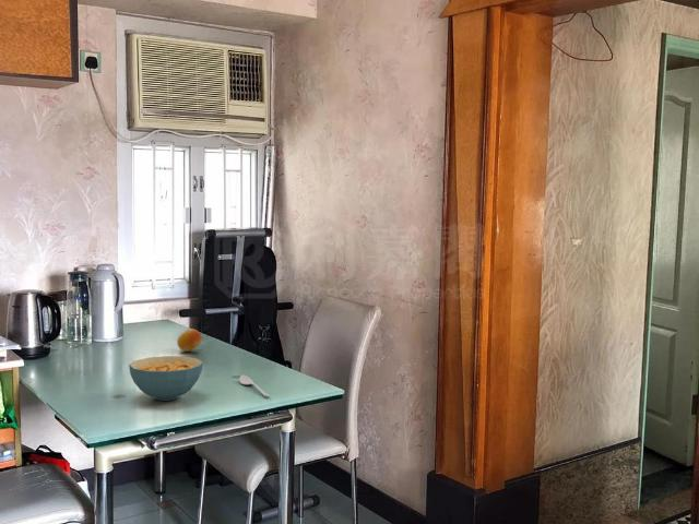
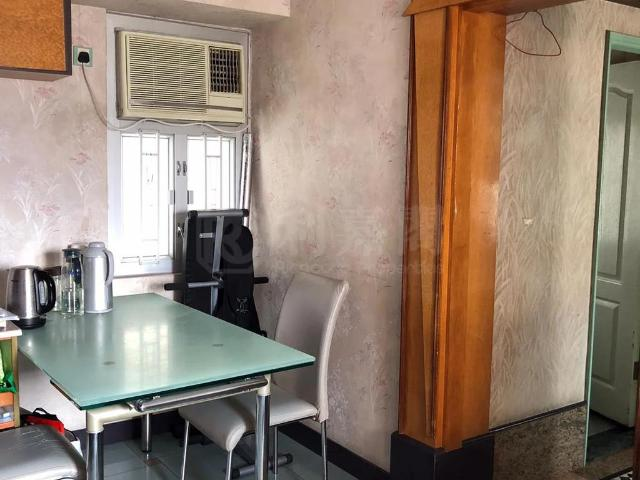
- cereal bowl [128,355,204,402]
- fruit [176,327,203,353]
- spoon [238,374,271,397]
